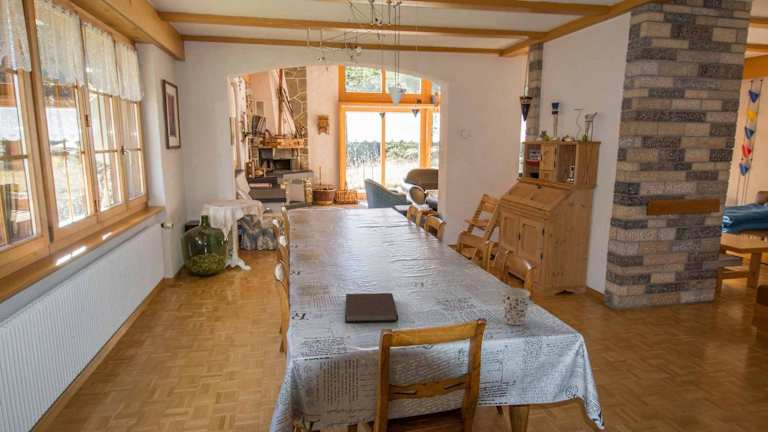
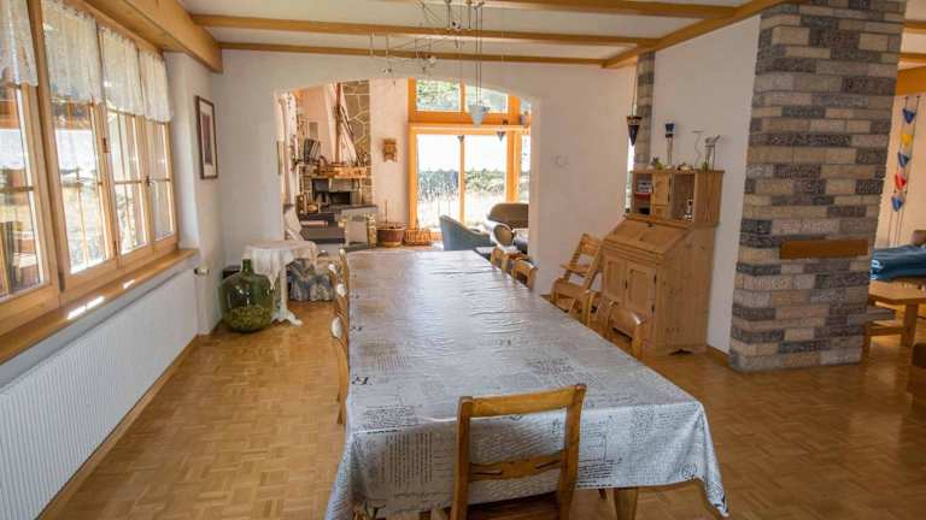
- notebook [344,292,399,324]
- cup [501,287,531,326]
